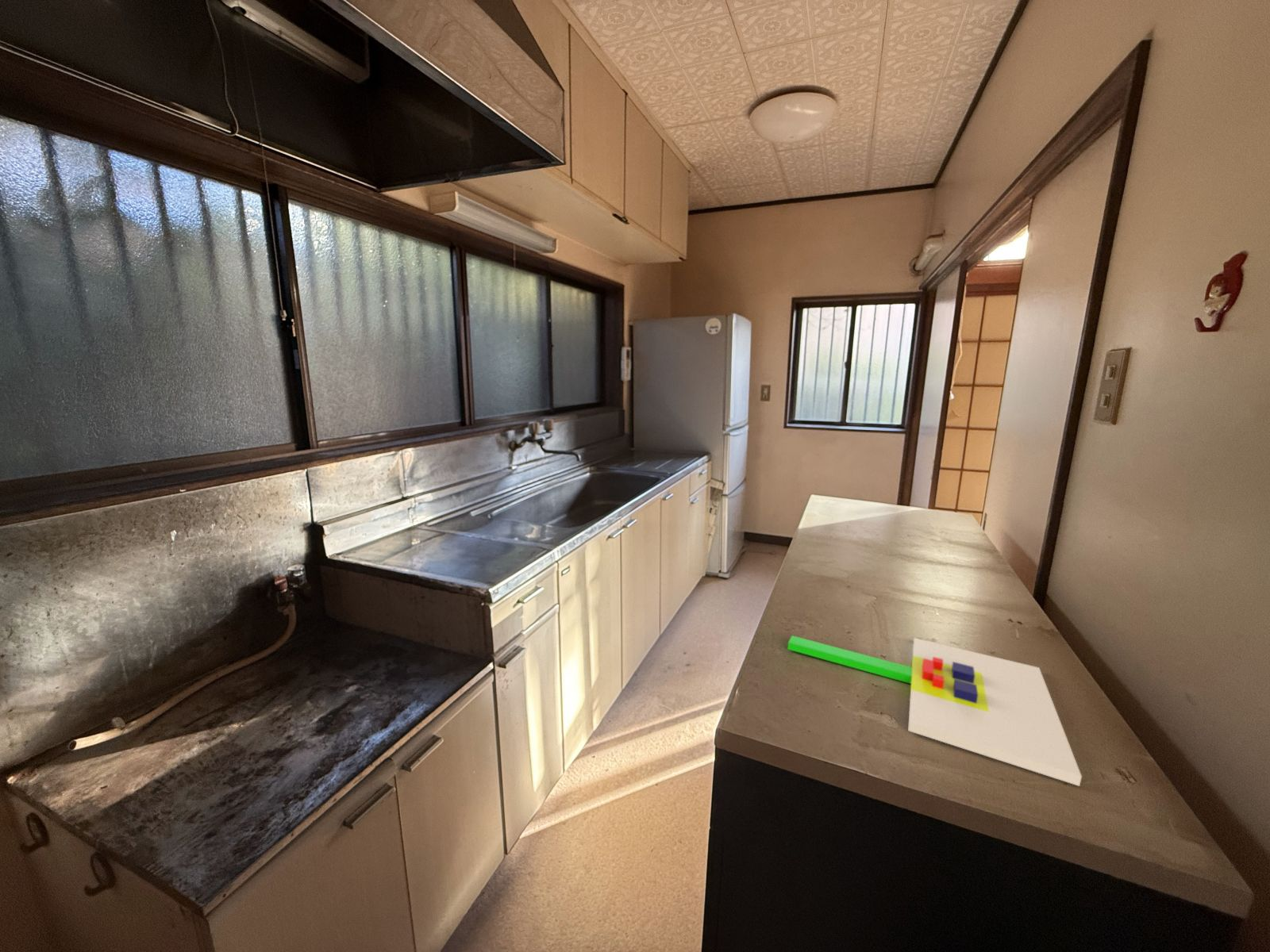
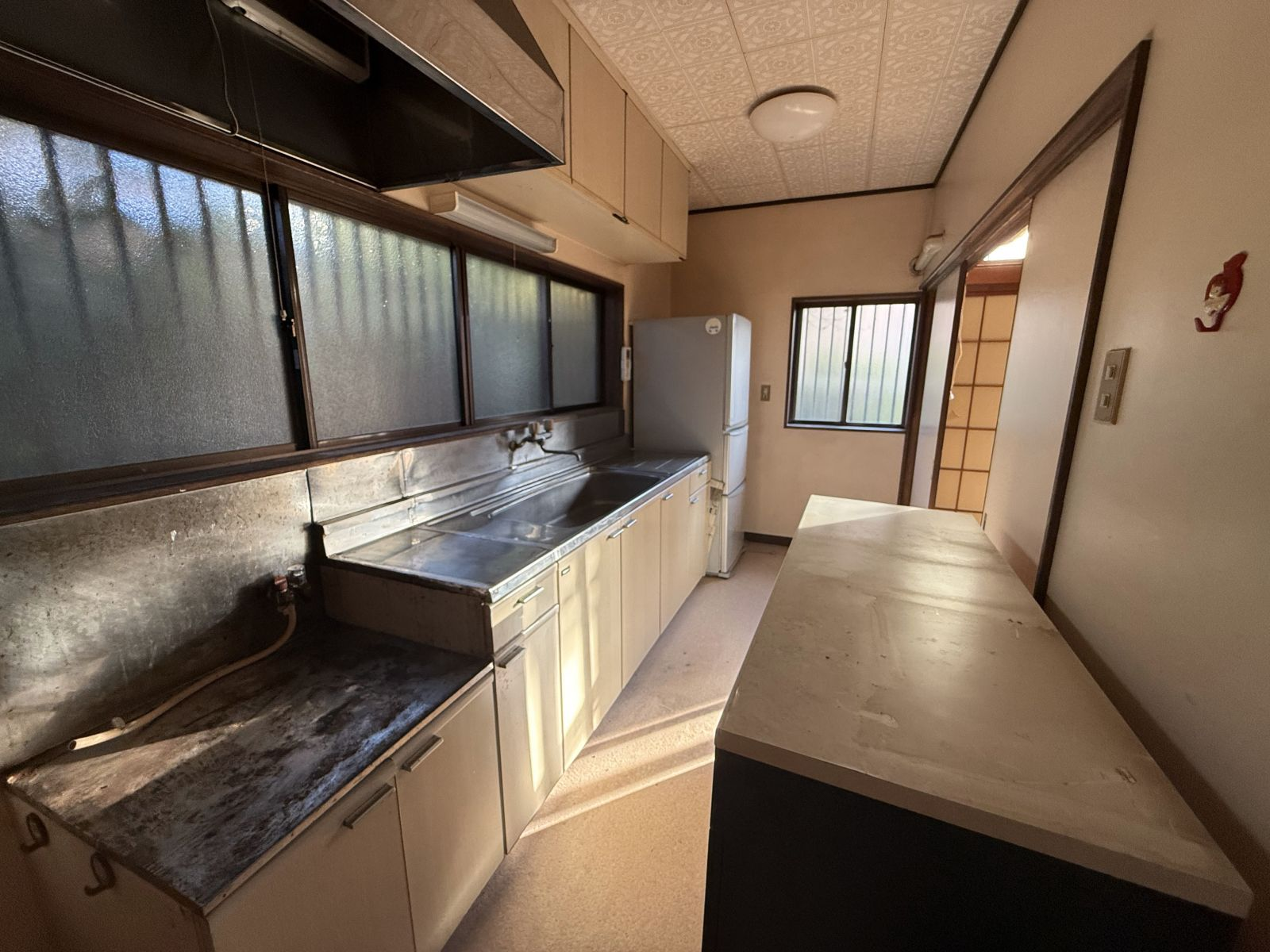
- chopping board [787,635,1083,787]
